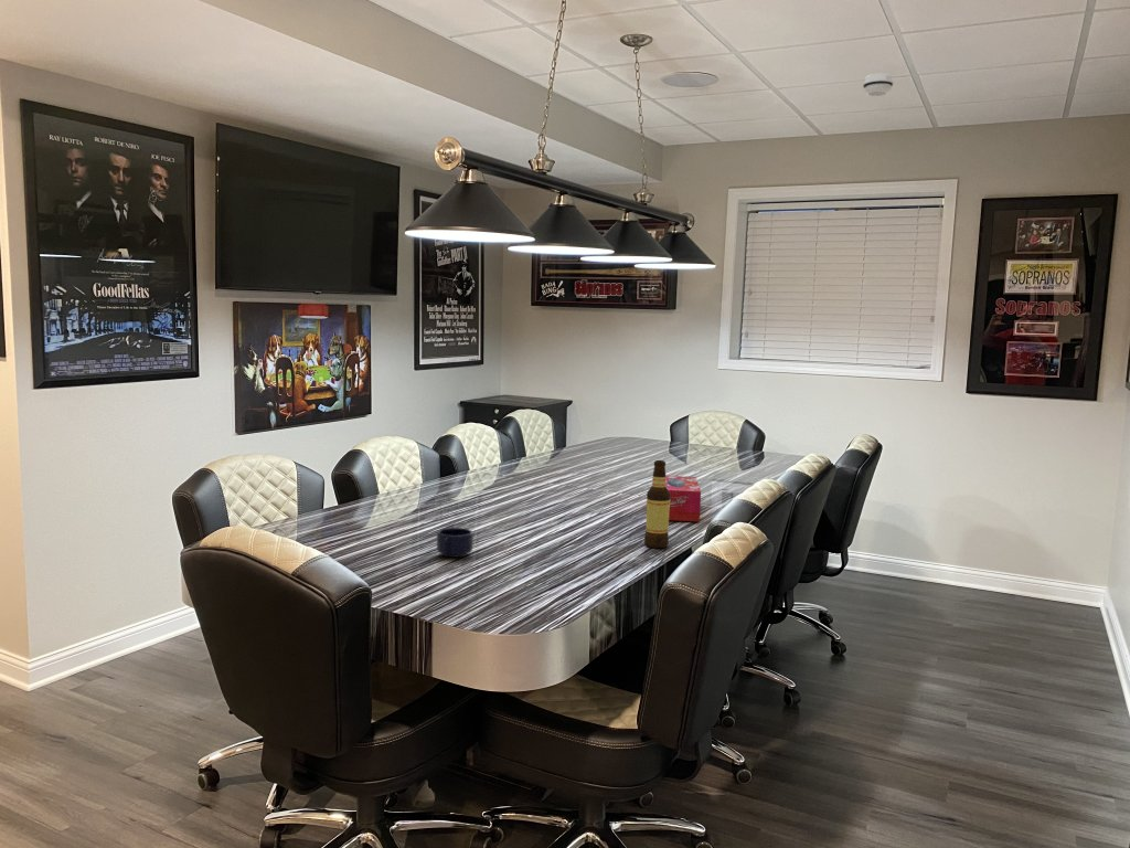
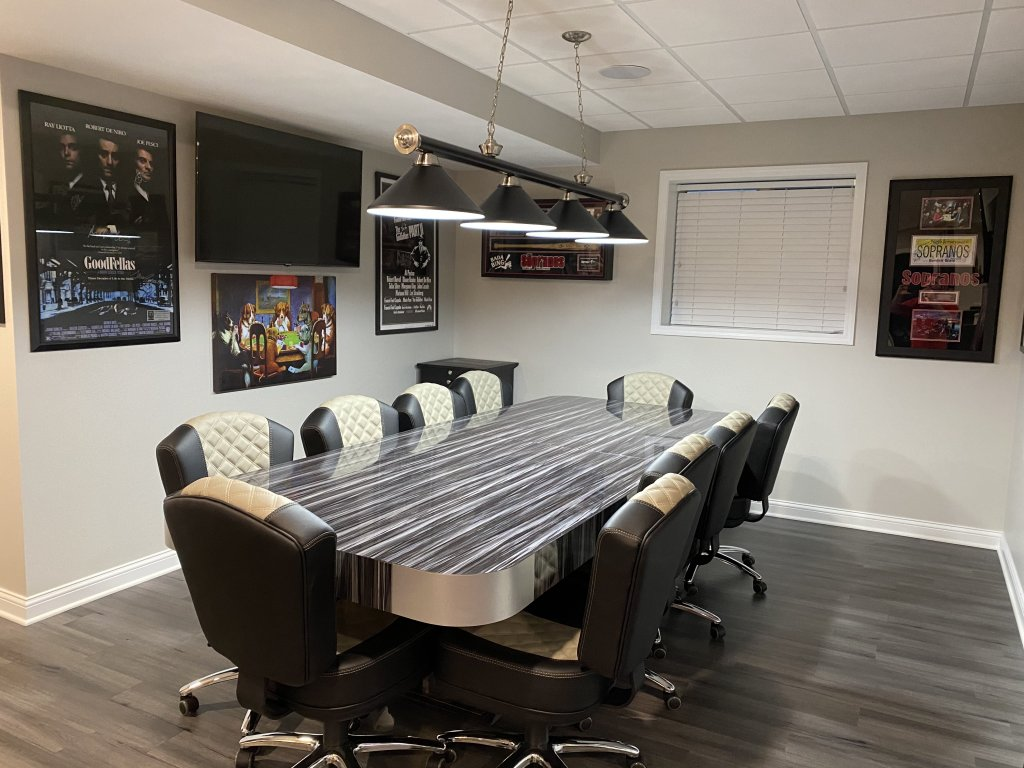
- mug [436,527,475,559]
- tissue box [665,475,702,522]
- smoke detector [862,72,895,97]
- bottle [643,459,670,549]
